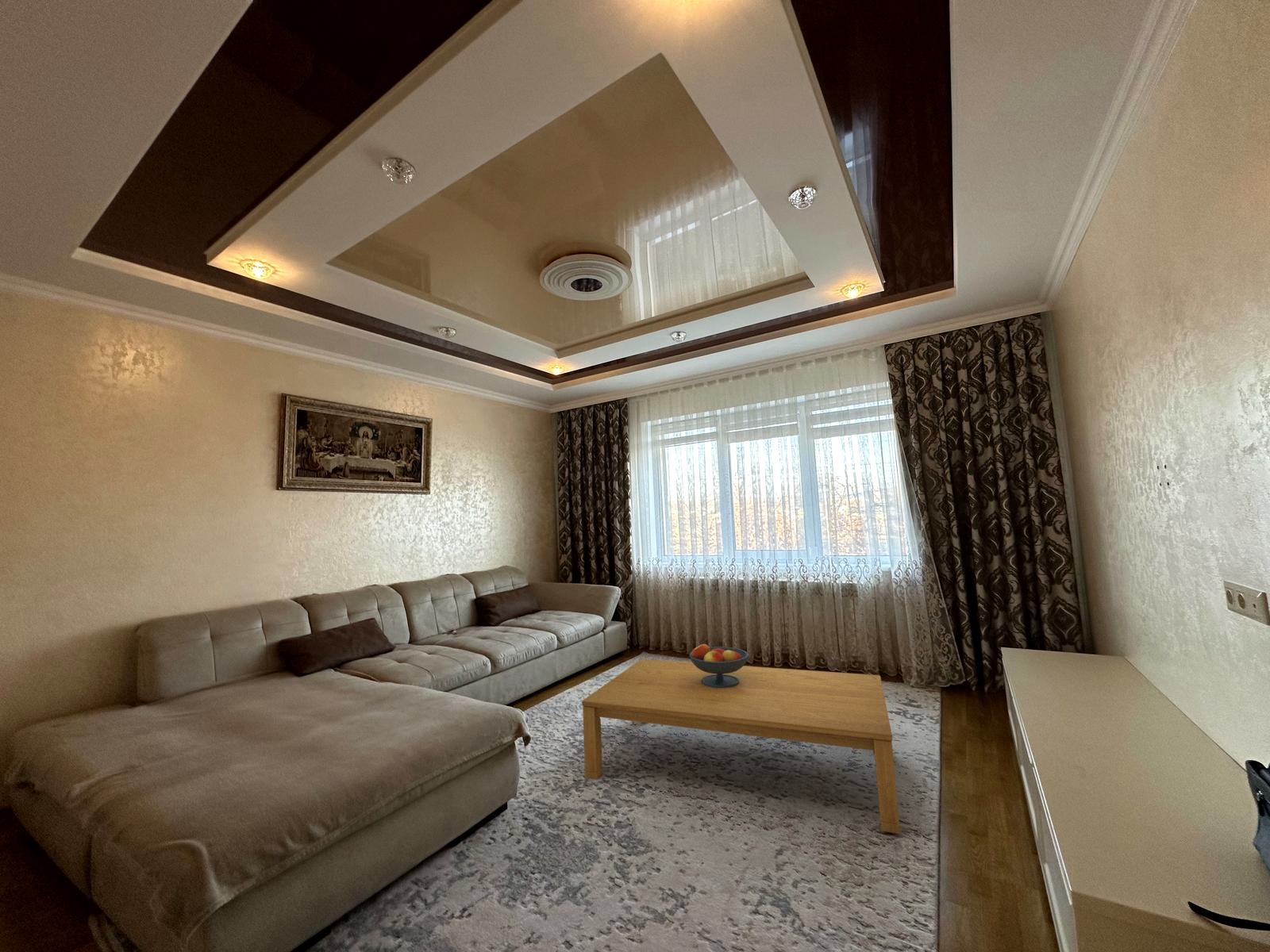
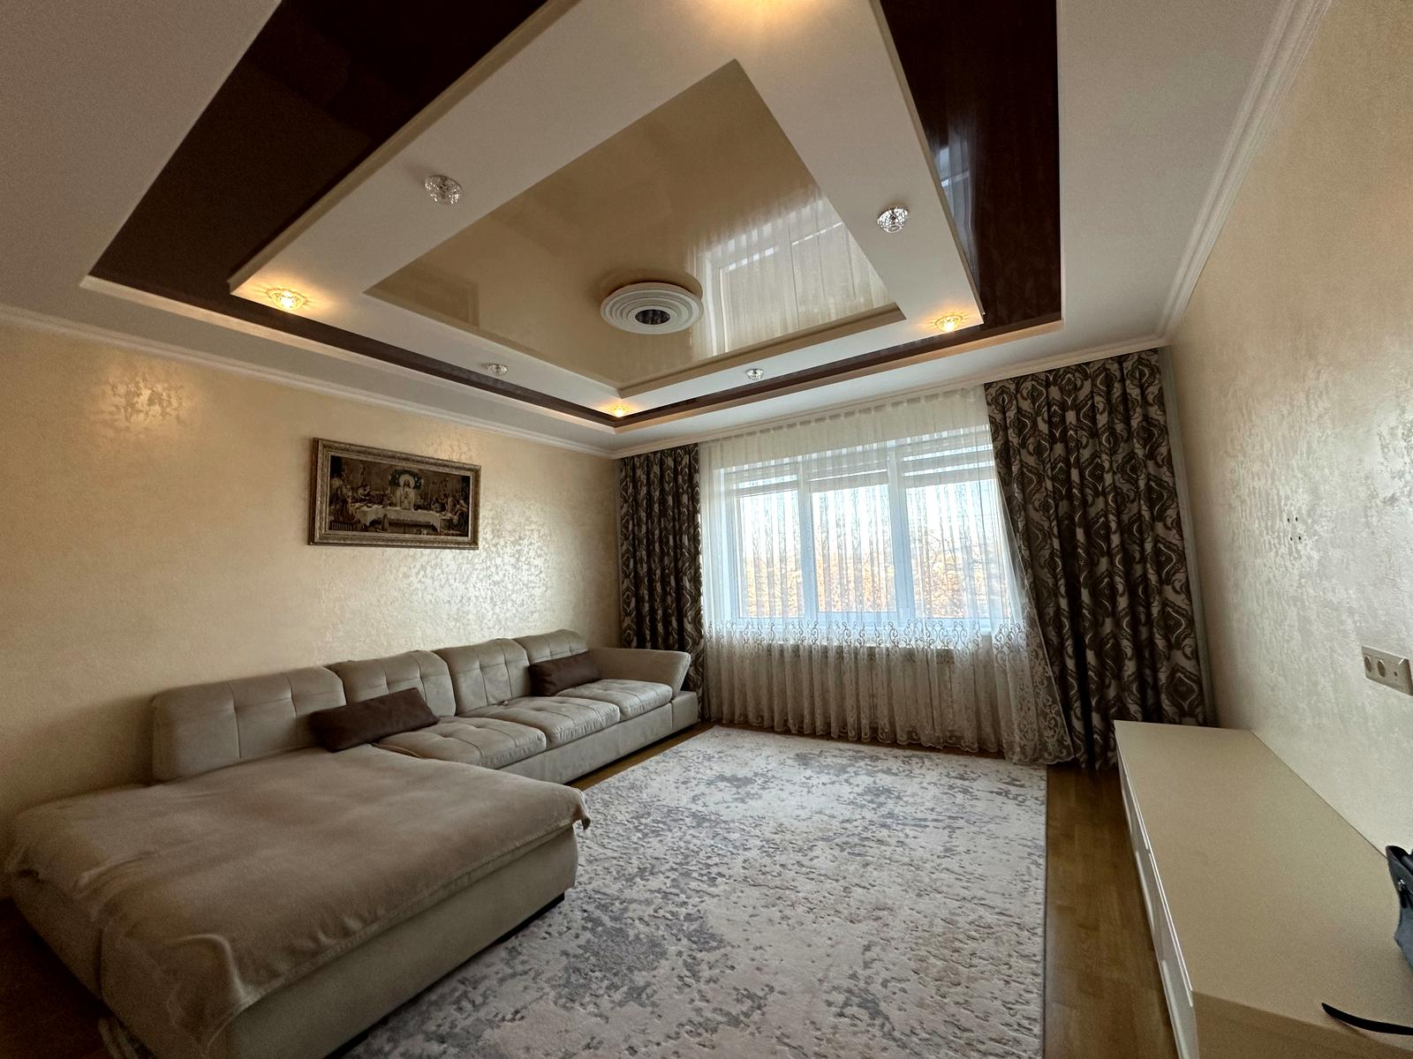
- fruit bowl [688,643,749,688]
- coffee table [581,658,901,835]
